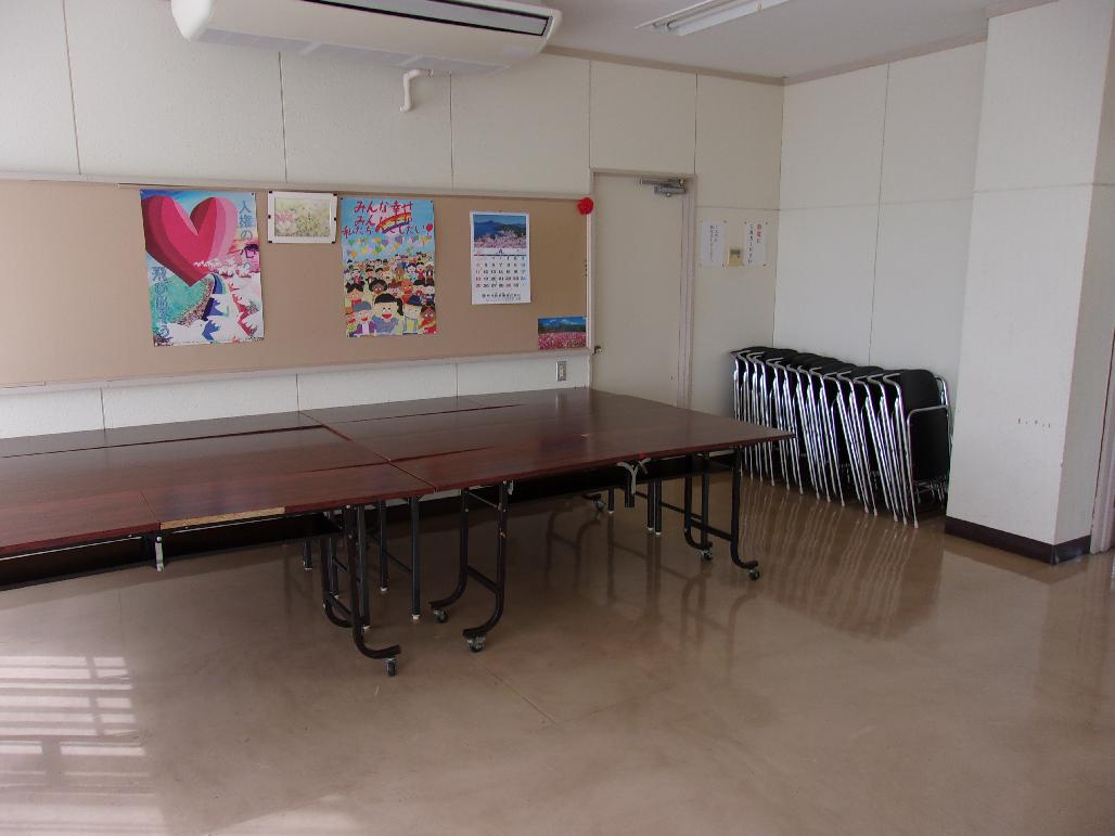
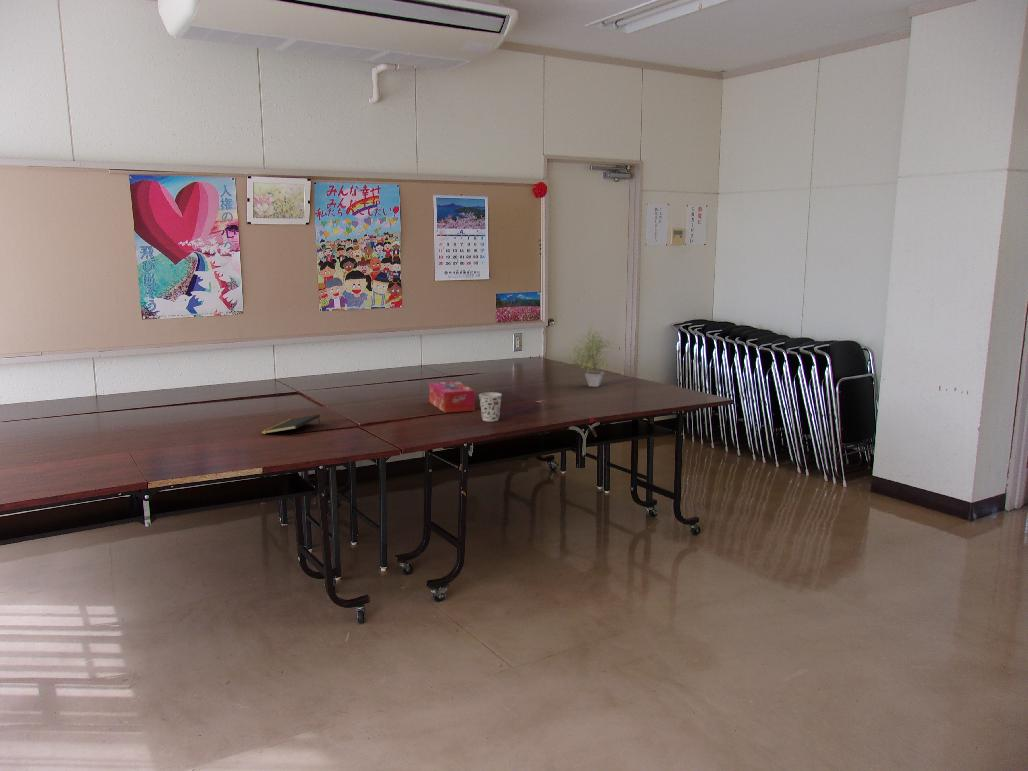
+ potted plant [567,324,615,388]
+ notepad [260,413,321,435]
+ cup [478,391,503,422]
+ tissue box [428,380,476,414]
